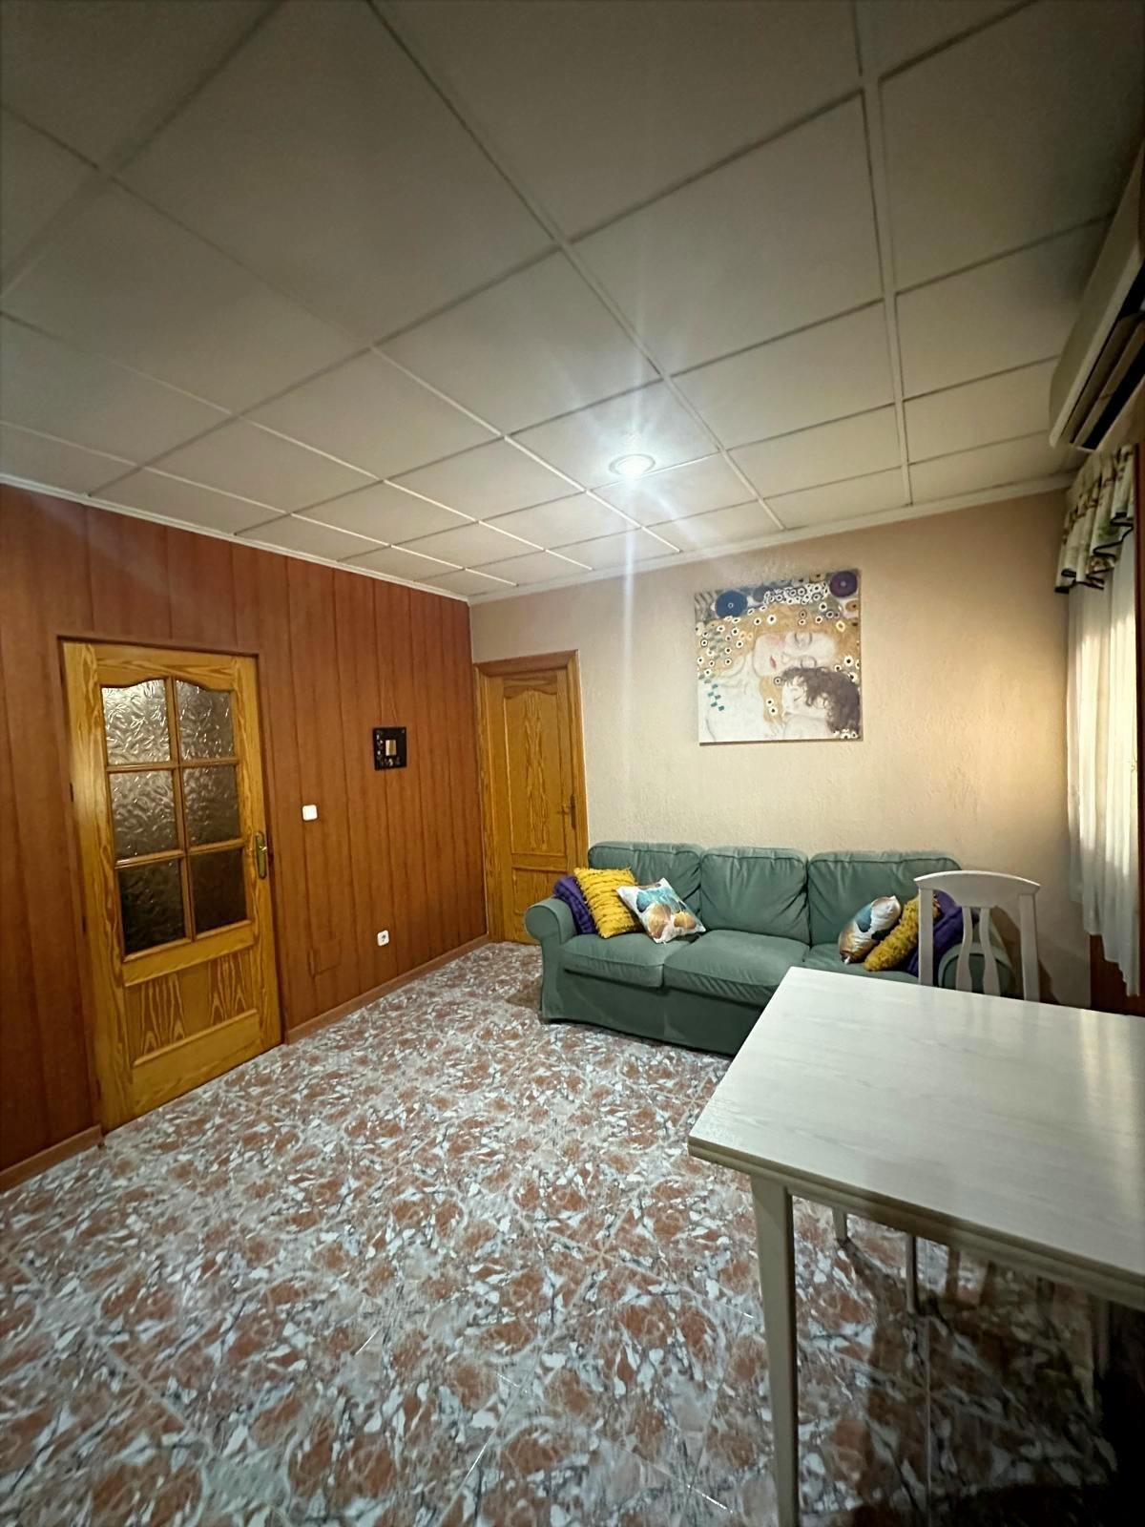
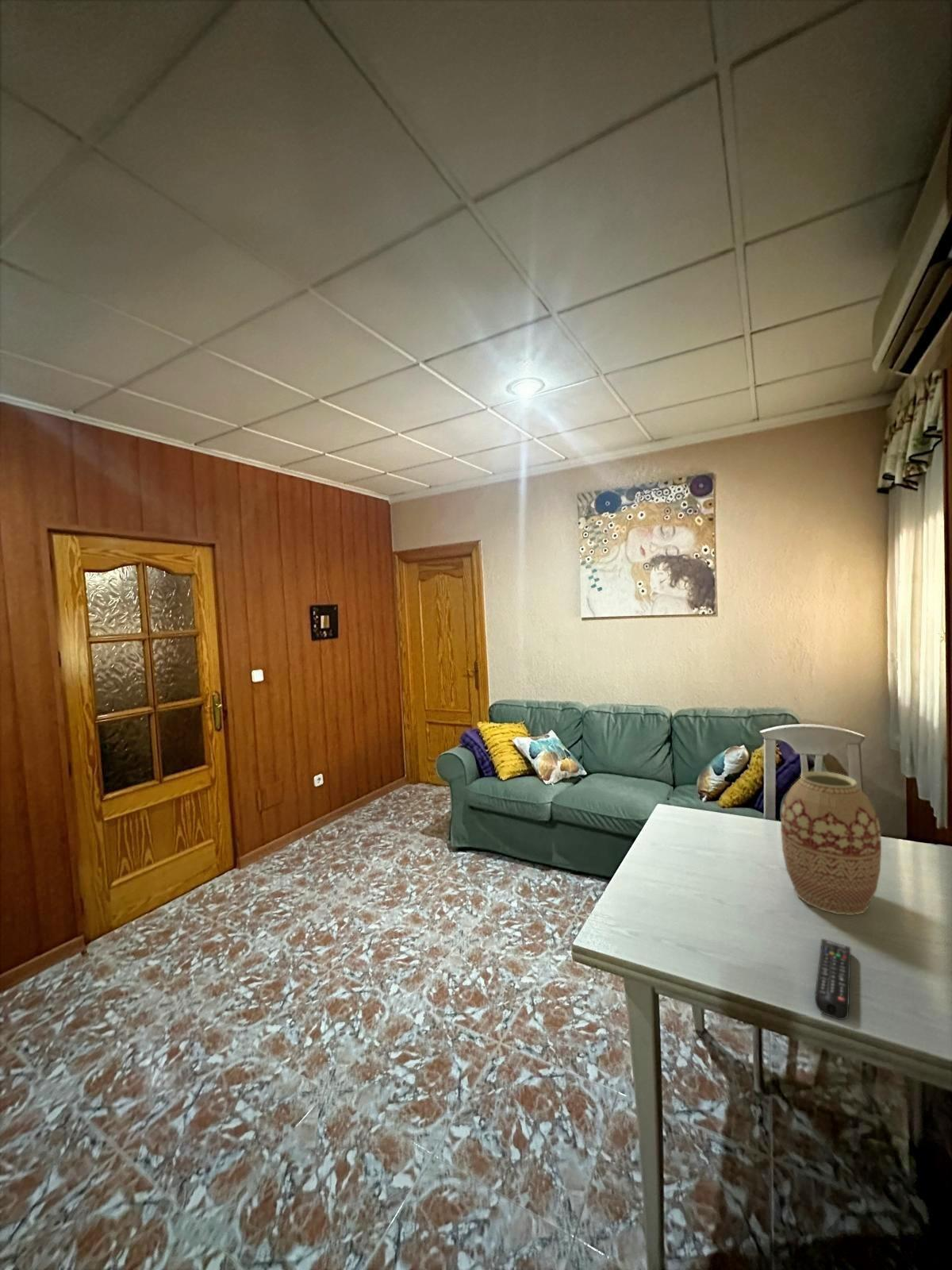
+ remote control [814,937,851,1021]
+ vase [780,771,882,916]
